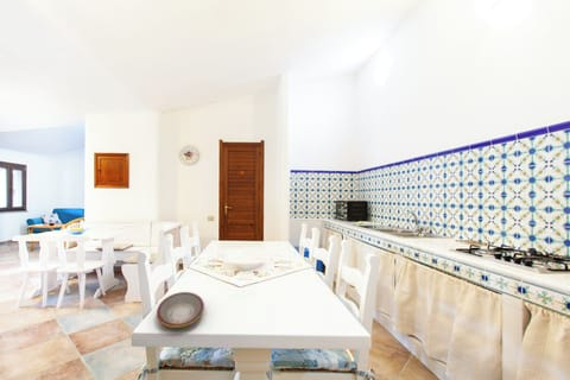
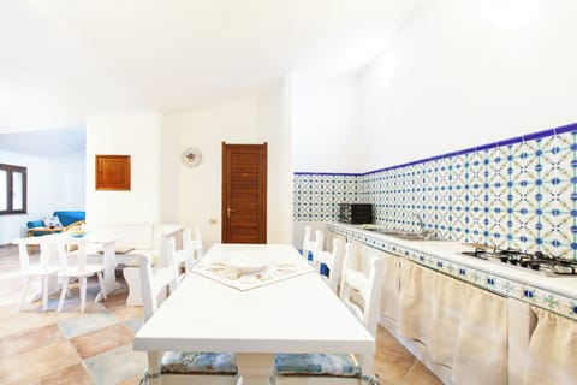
- plate [156,291,205,329]
